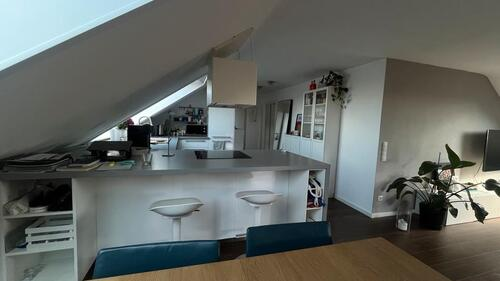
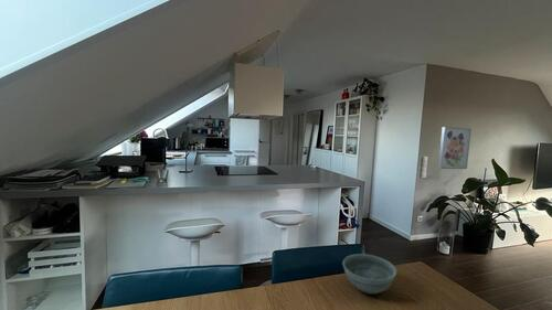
+ bowl [341,253,397,296]
+ wall art [437,126,473,170]
